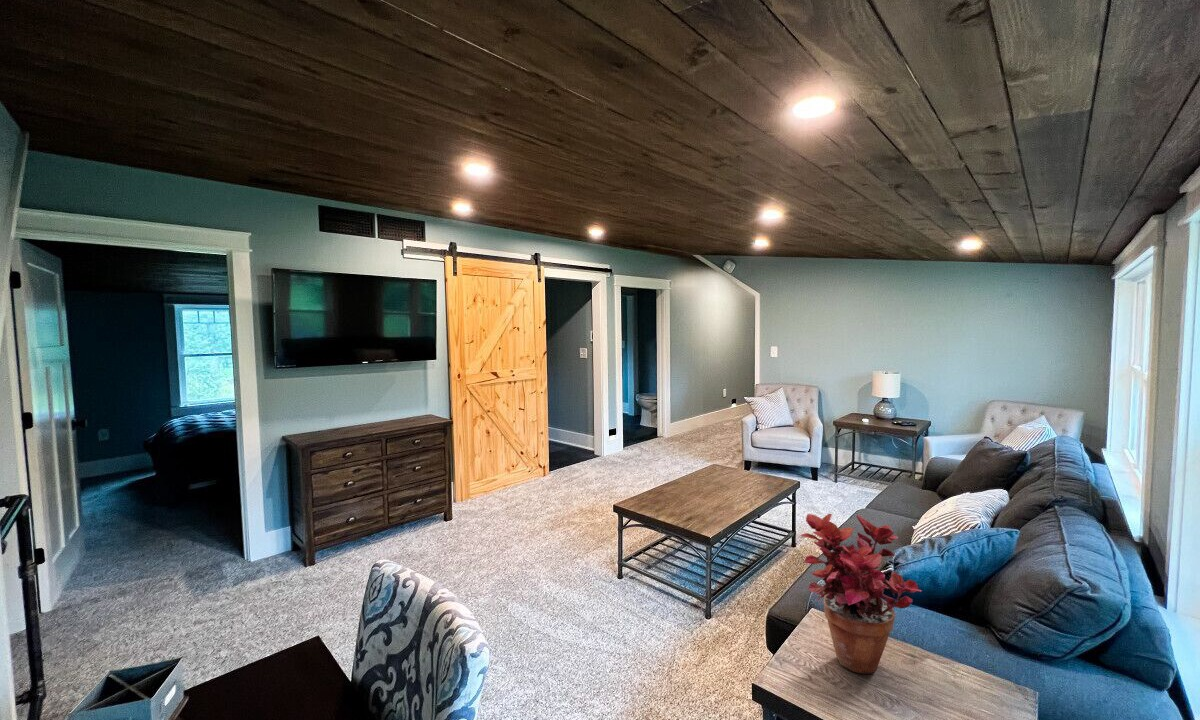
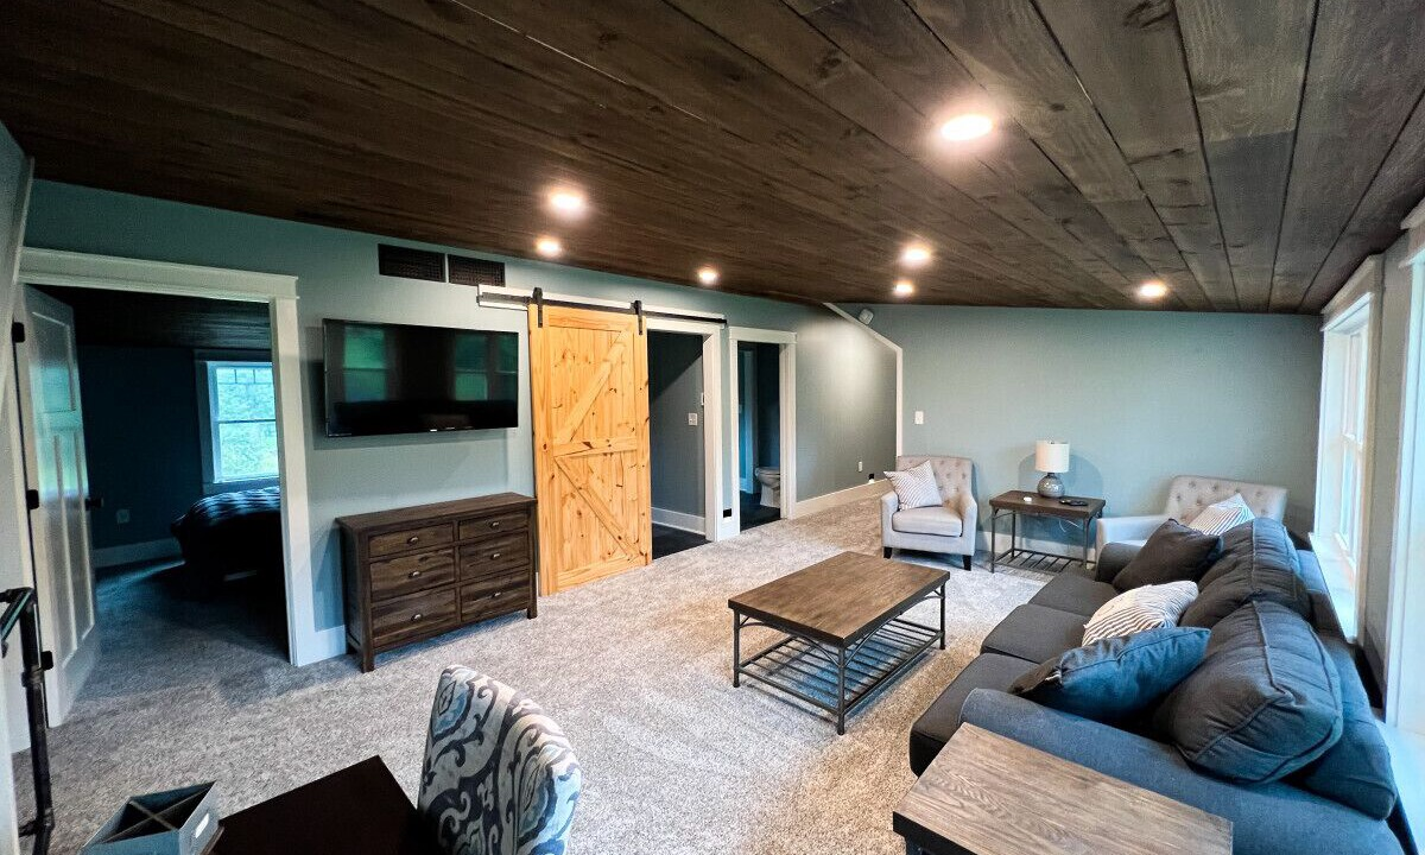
- potted plant [801,513,923,675]
